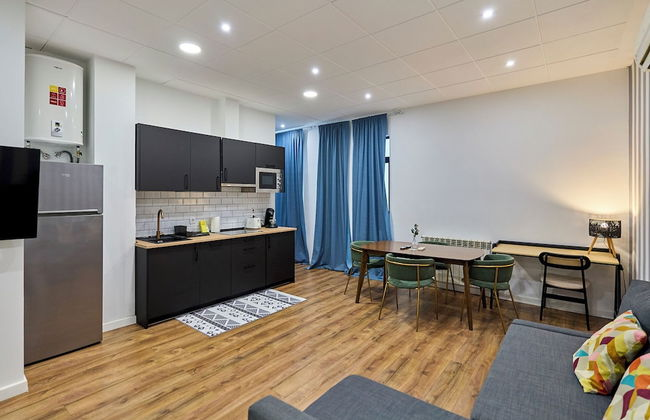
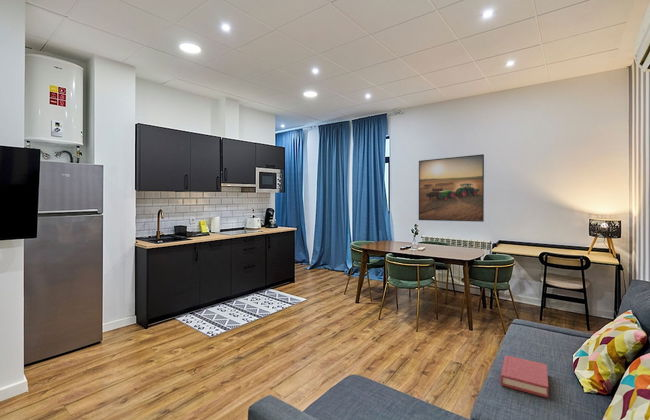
+ hardback book [500,354,549,399]
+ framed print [418,153,485,223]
